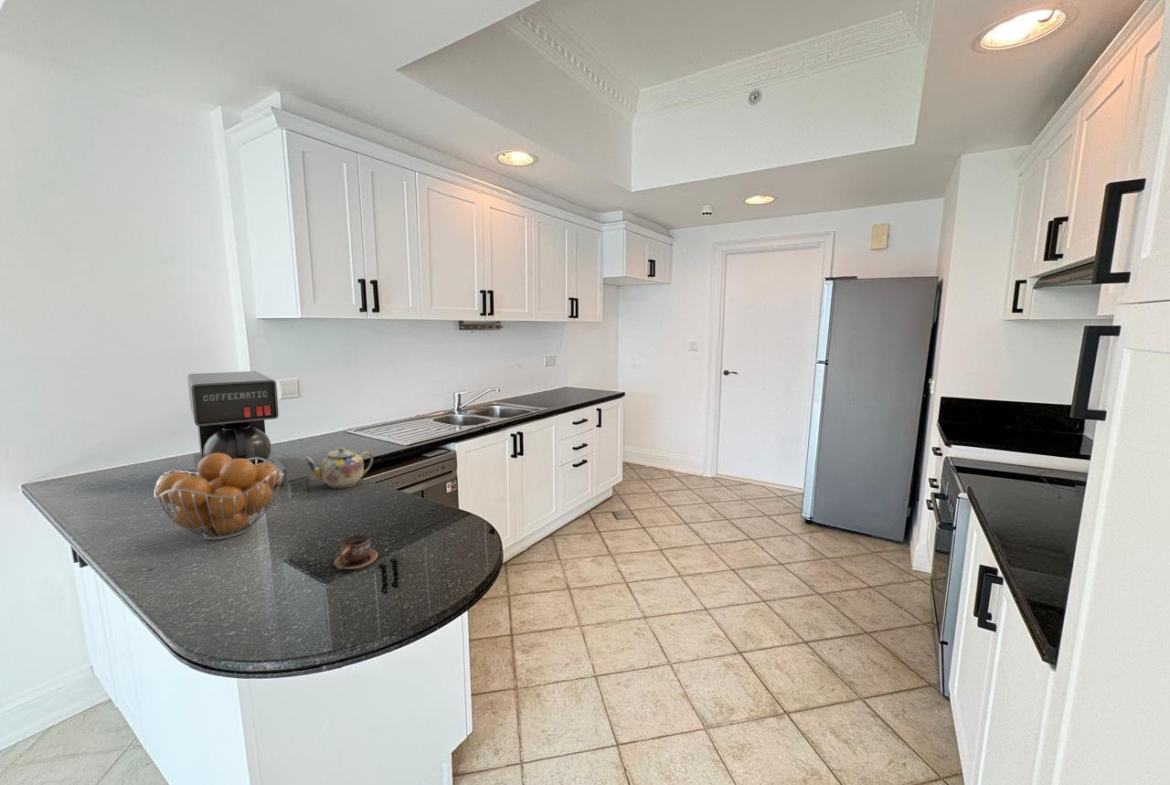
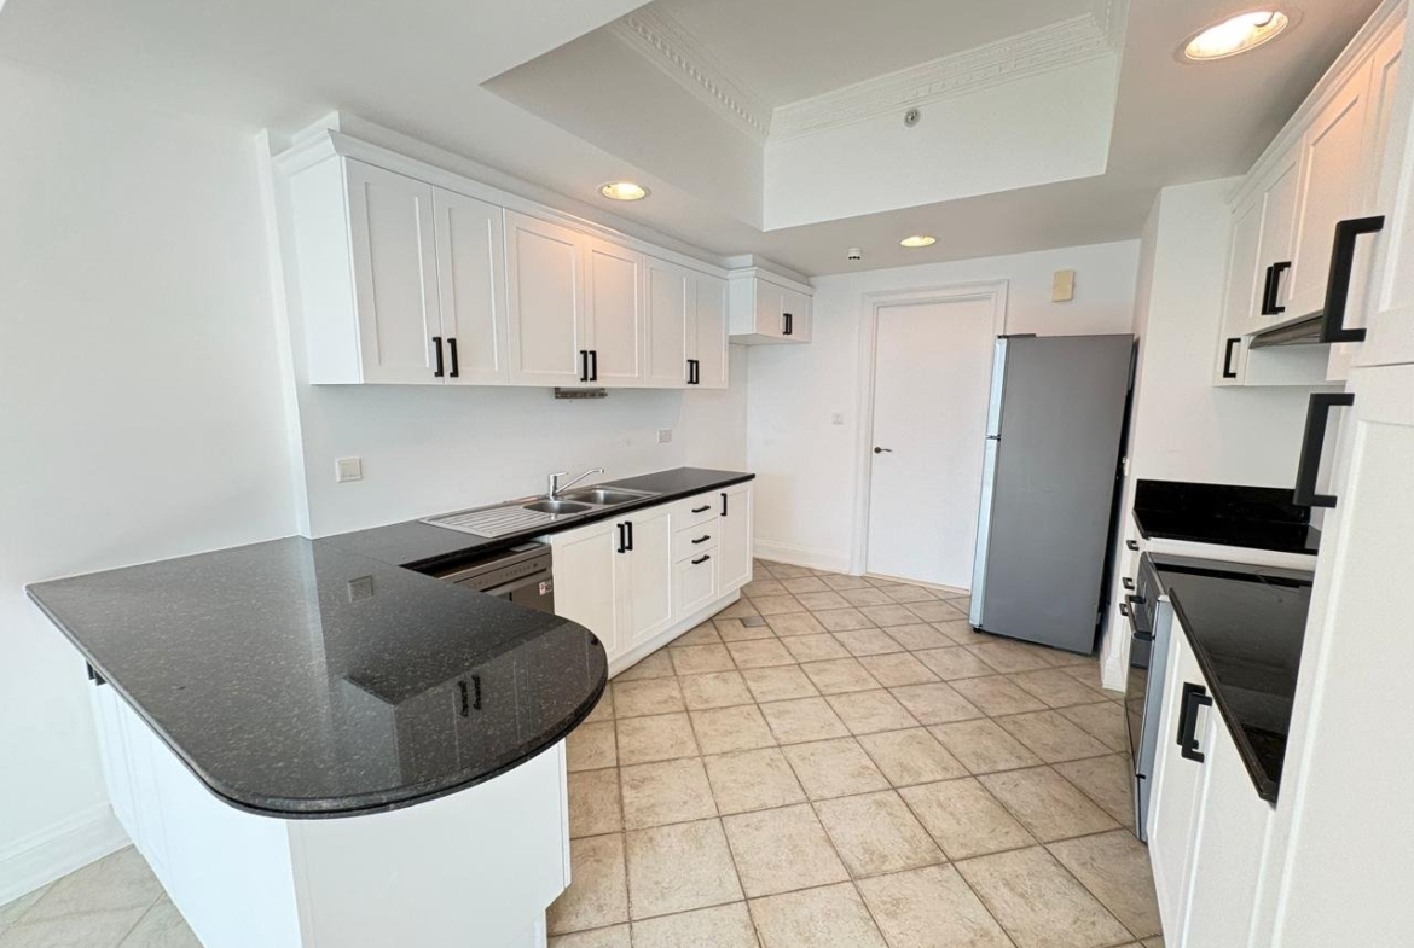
- teapot [302,446,374,489]
- coffee maker [187,370,288,486]
- cup [333,534,379,571]
- fruit basket [153,453,284,541]
